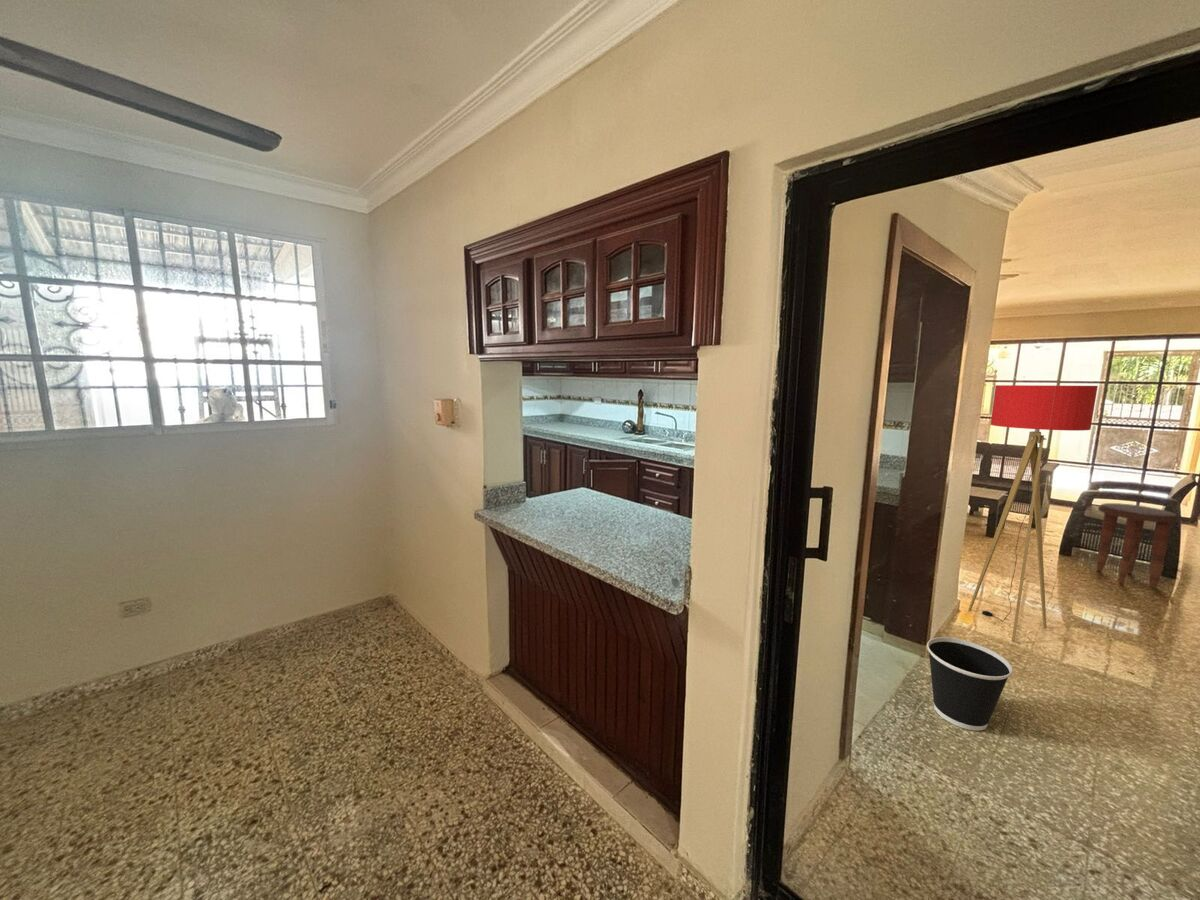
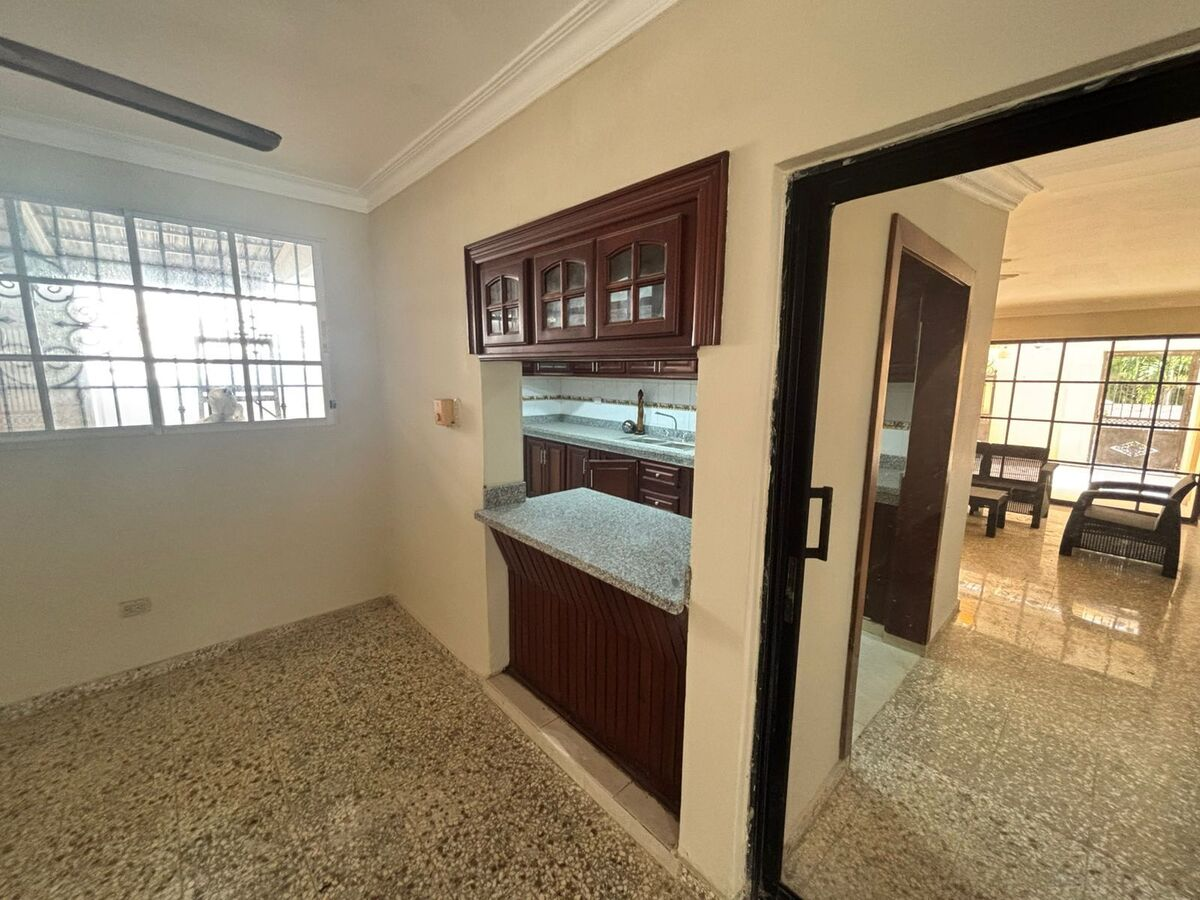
- wastebasket [926,636,1013,732]
- floor lamp [967,384,1099,643]
- side table [1096,502,1180,588]
